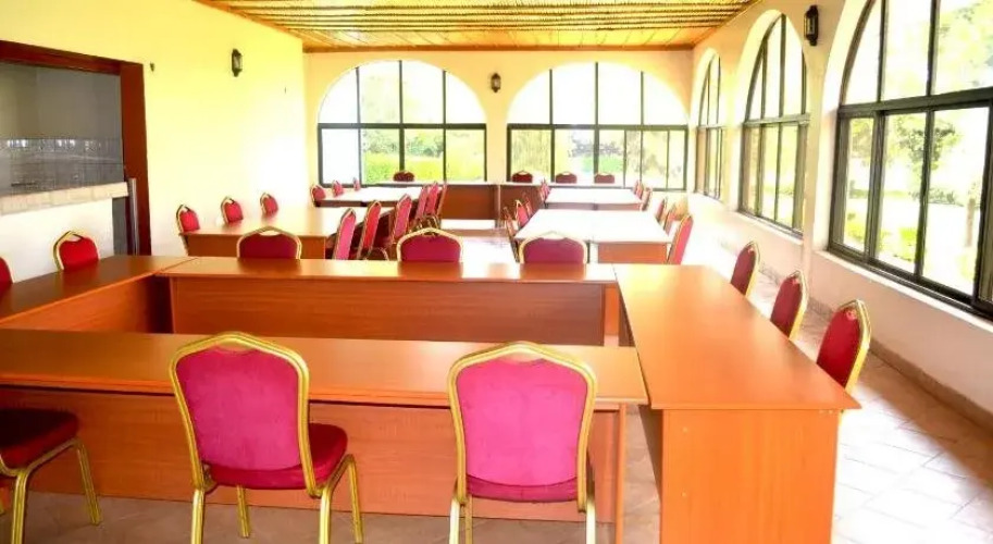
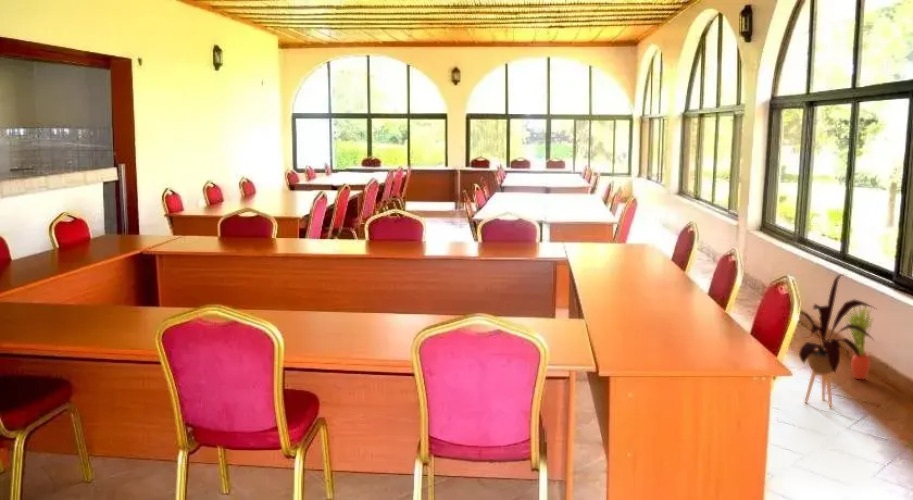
+ potted plant [844,306,875,380]
+ house plant [798,273,879,408]
